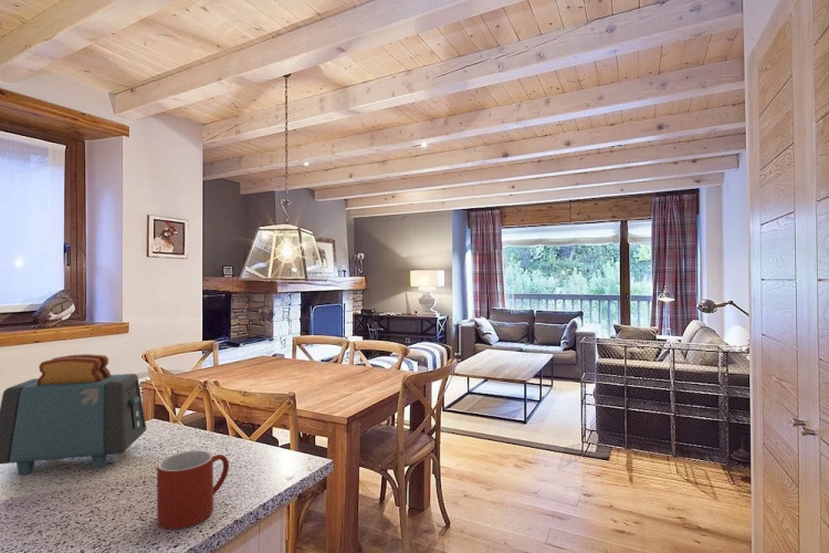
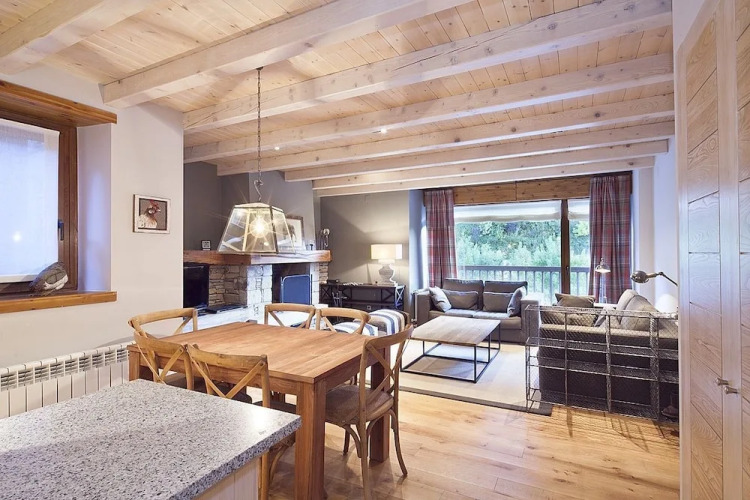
- mug [156,449,230,531]
- toaster [0,353,147,476]
